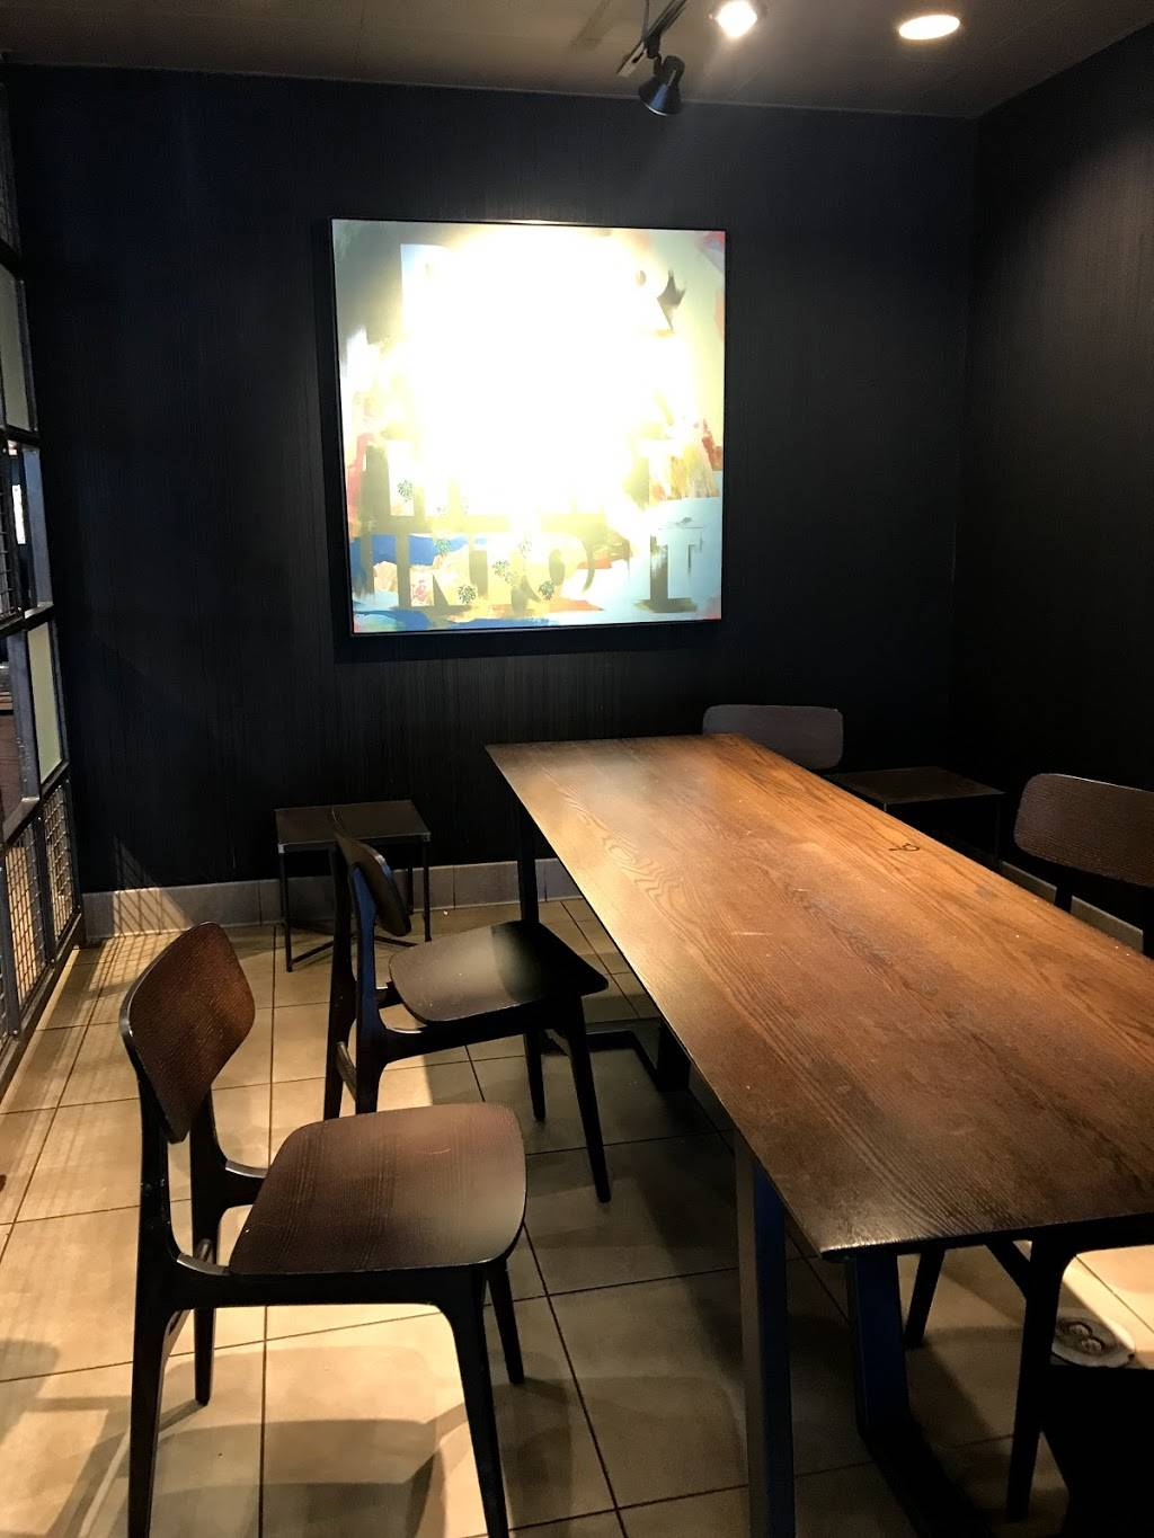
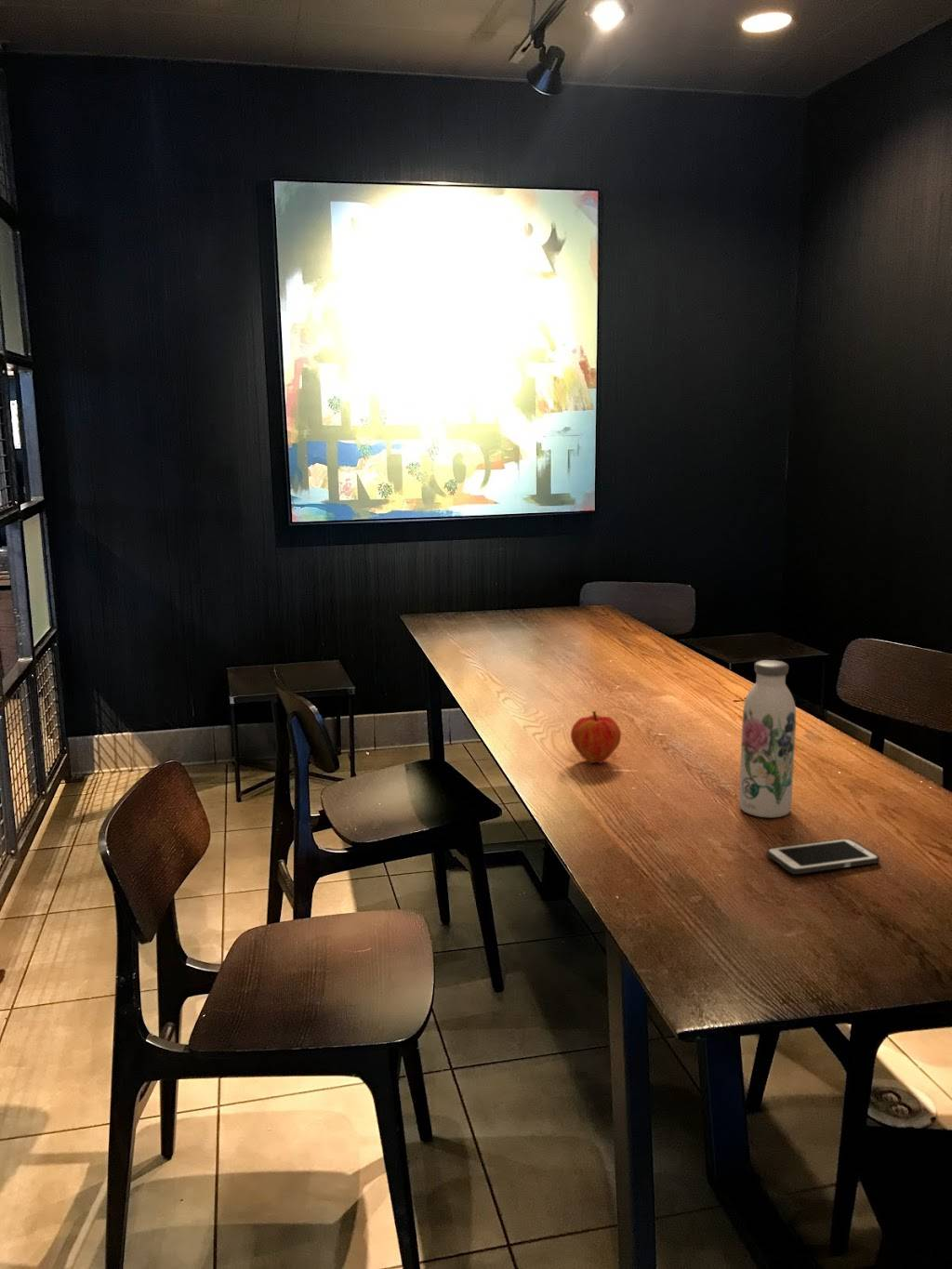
+ water bottle [738,659,797,818]
+ cell phone [766,838,880,875]
+ fruit [570,710,622,764]
